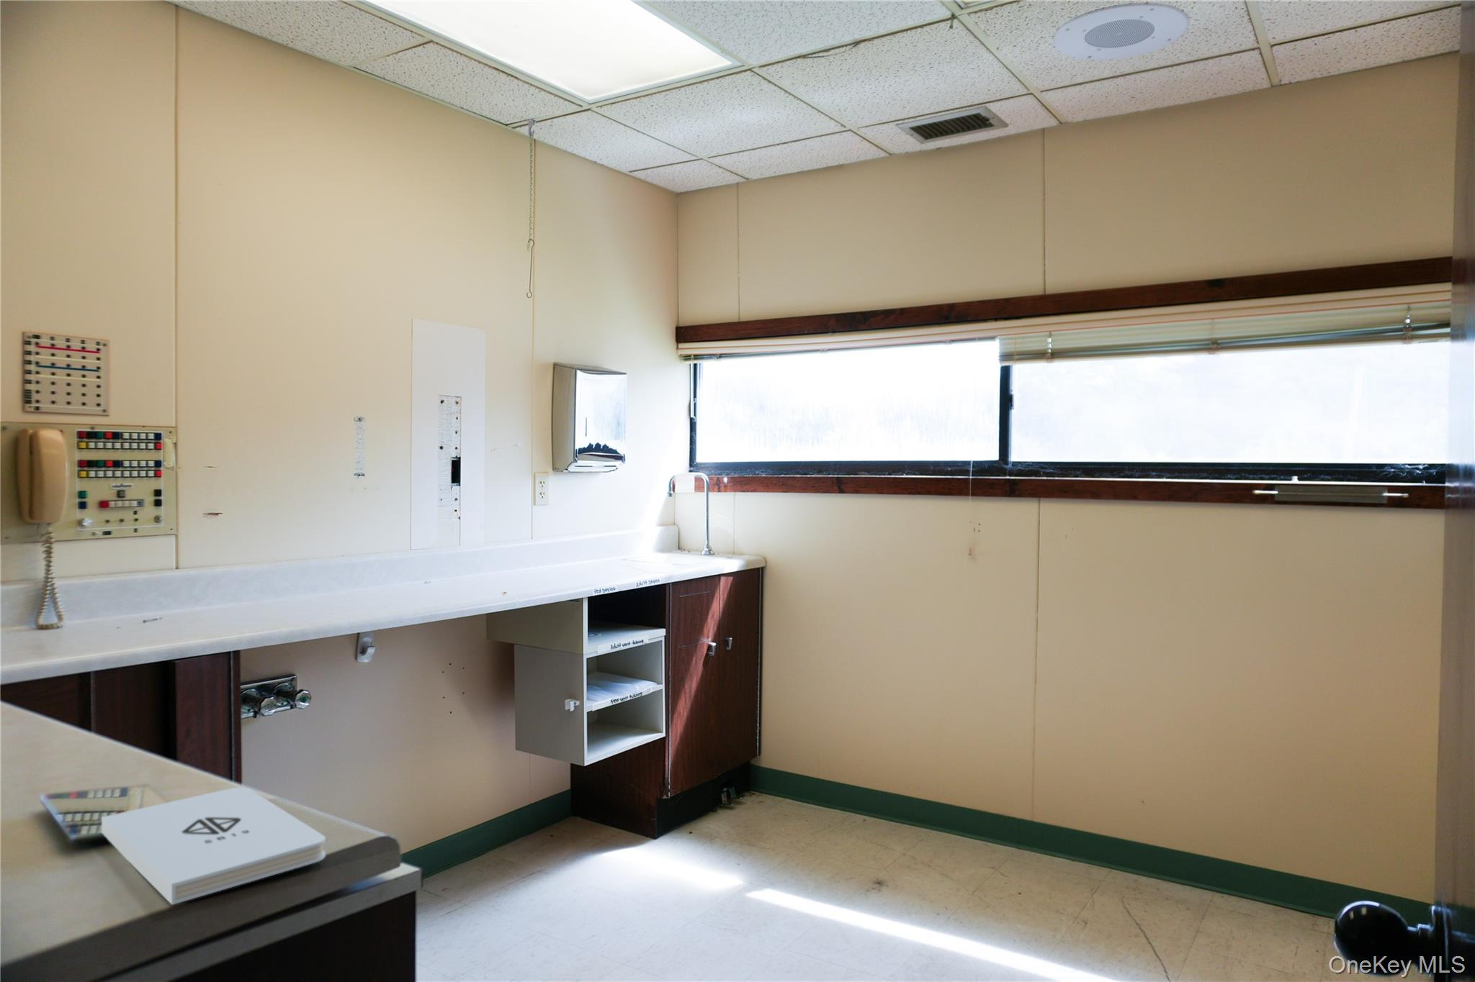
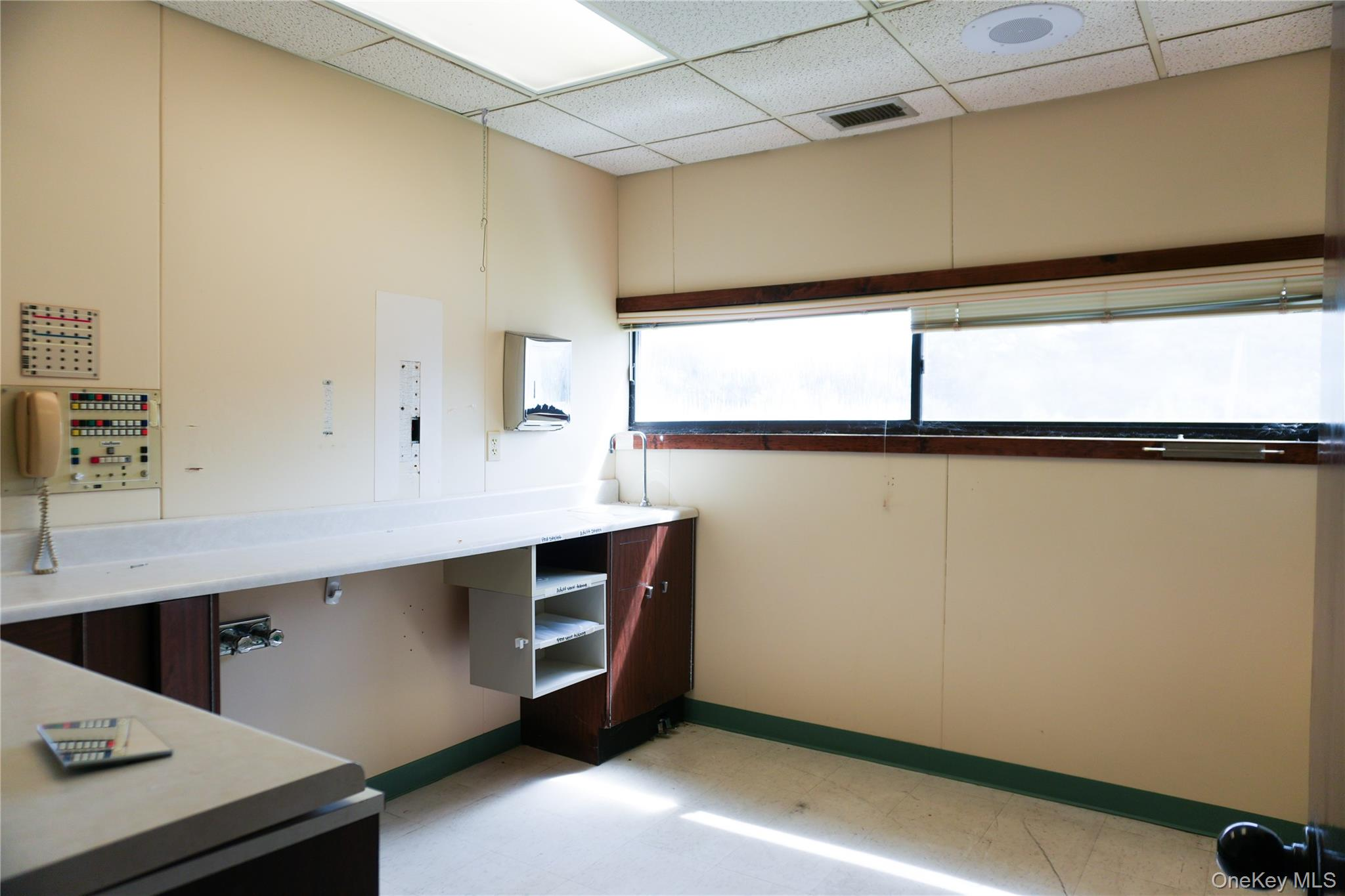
- notepad [101,786,327,905]
